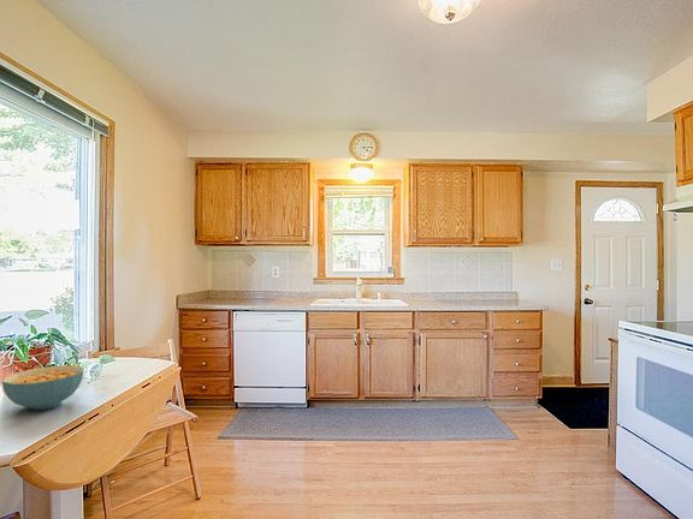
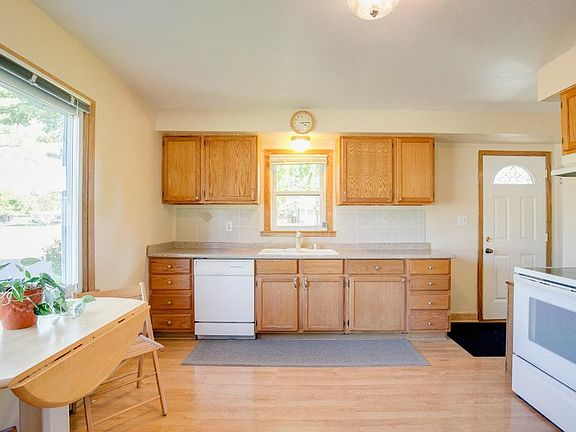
- cereal bowl [1,364,84,411]
